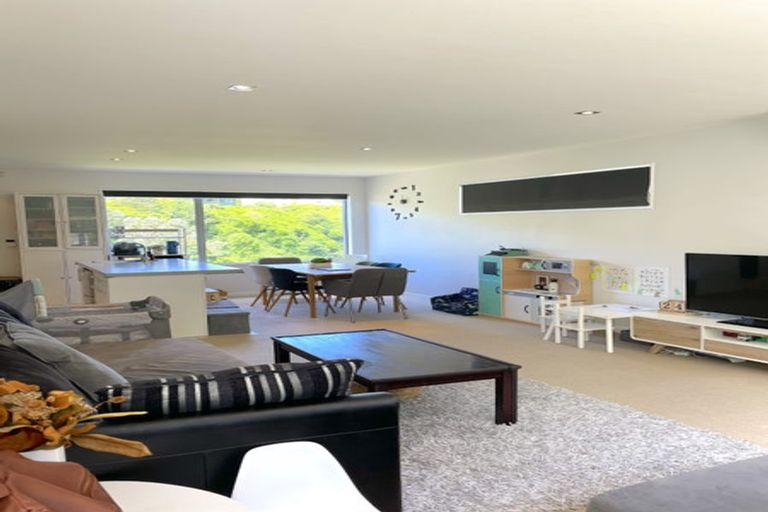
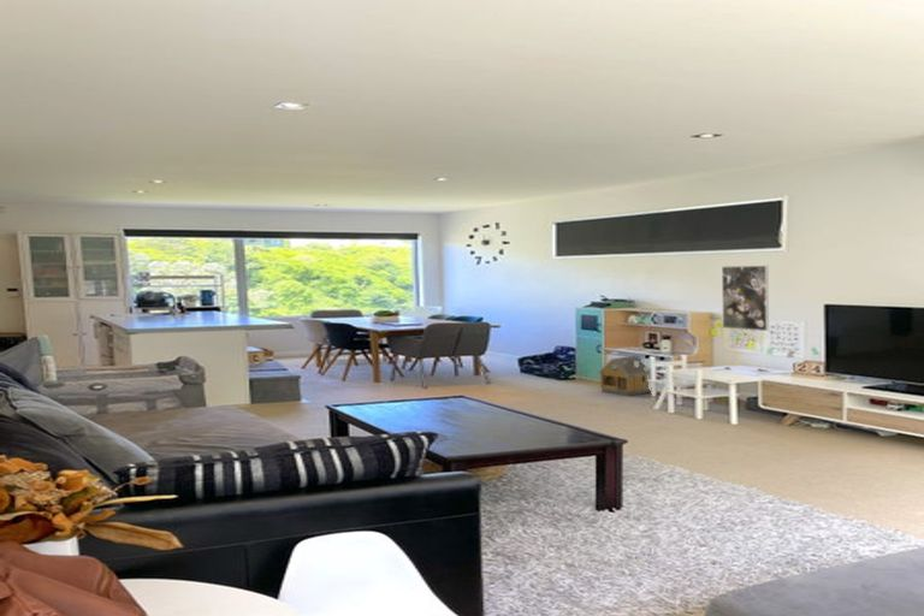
+ toy house [596,354,652,397]
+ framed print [721,265,770,332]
